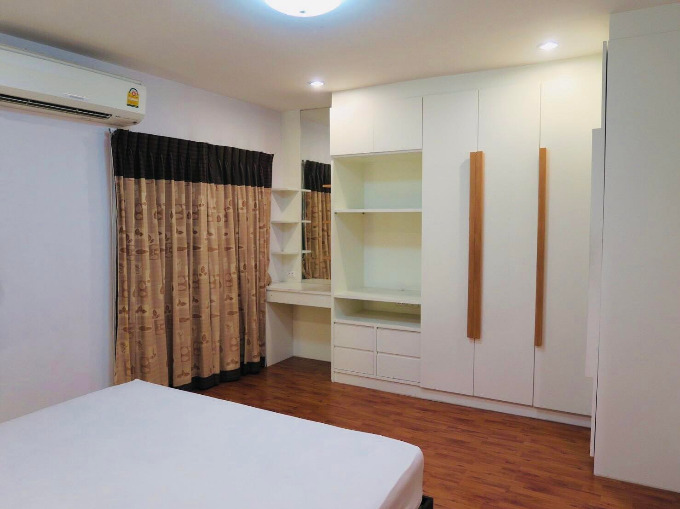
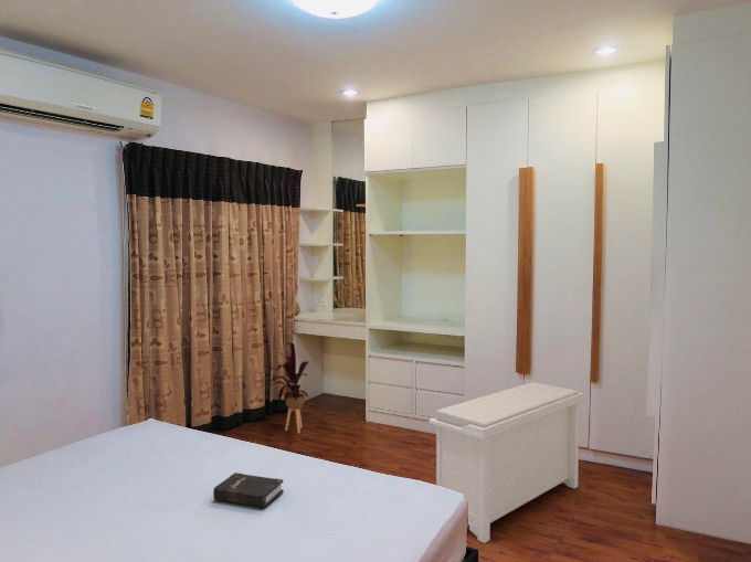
+ house plant [264,342,310,434]
+ hardback book [212,471,285,509]
+ bench [427,381,584,544]
